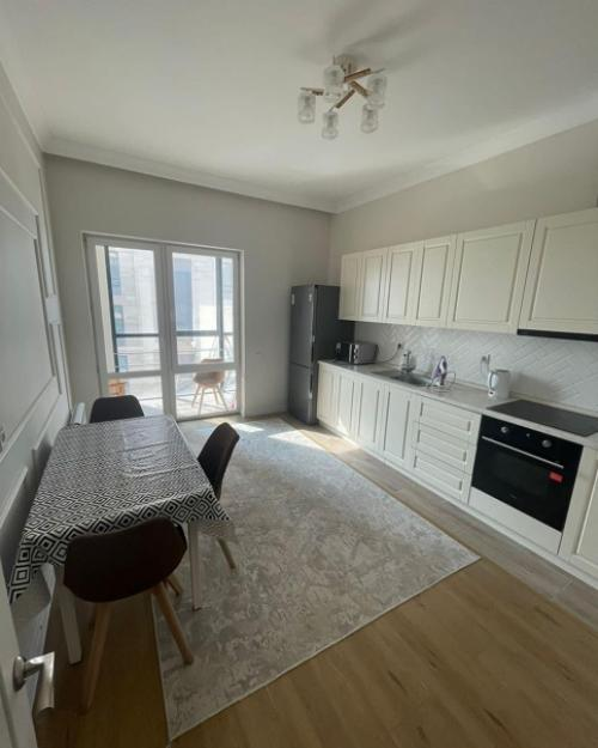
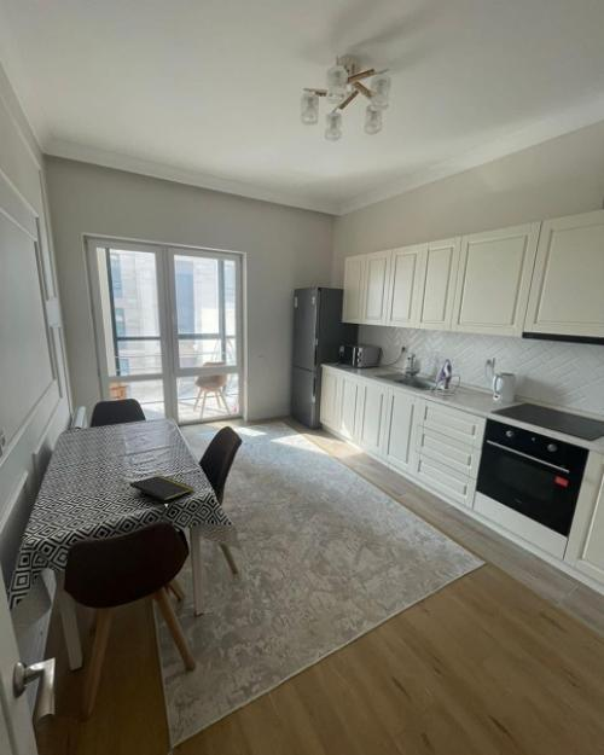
+ notepad [128,474,194,503]
